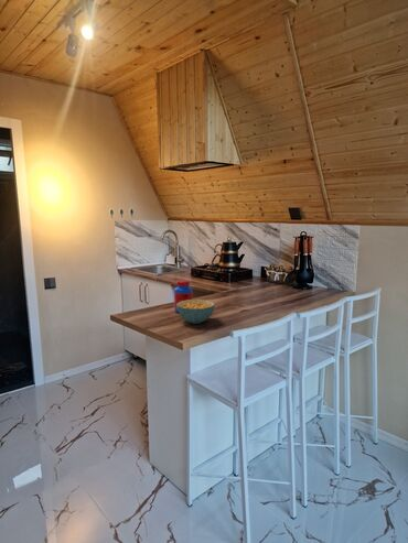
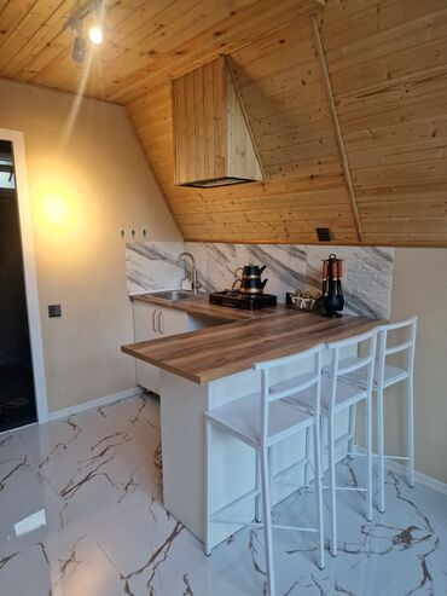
- jar [173,279,194,314]
- cereal bowl [176,298,216,325]
